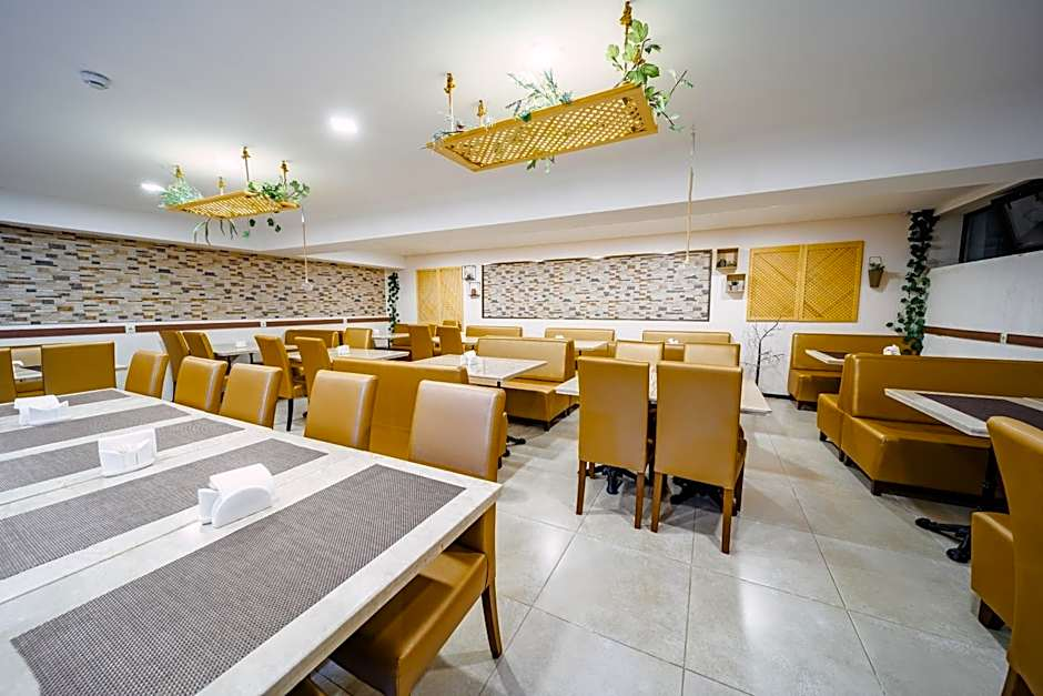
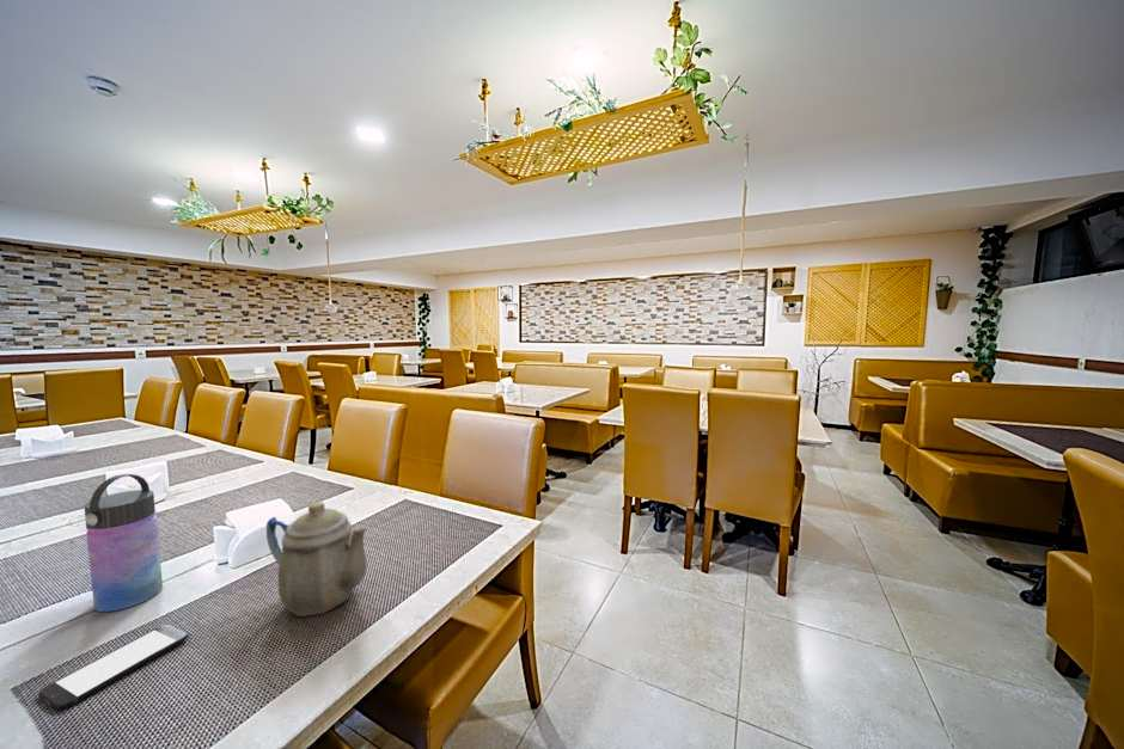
+ water bottle [83,473,164,613]
+ smartphone [37,624,189,711]
+ teapot [265,501,368,618]
